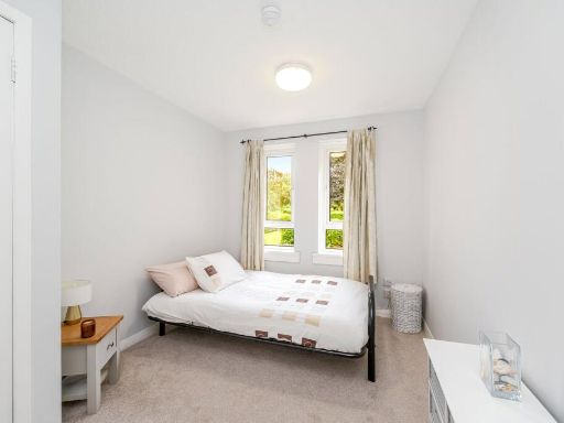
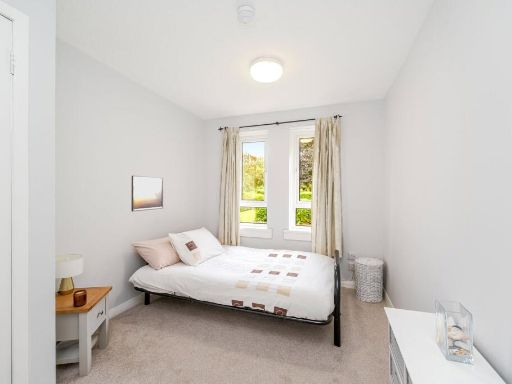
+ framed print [130,175,164,212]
